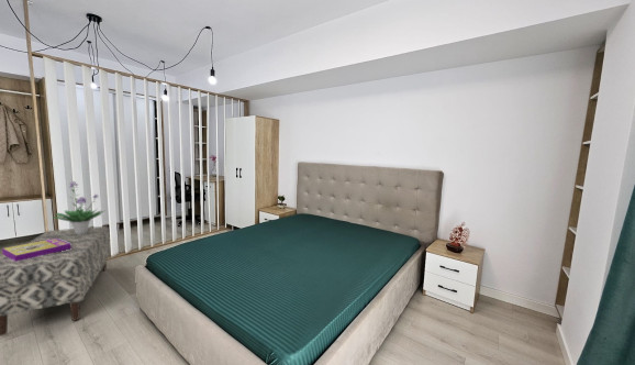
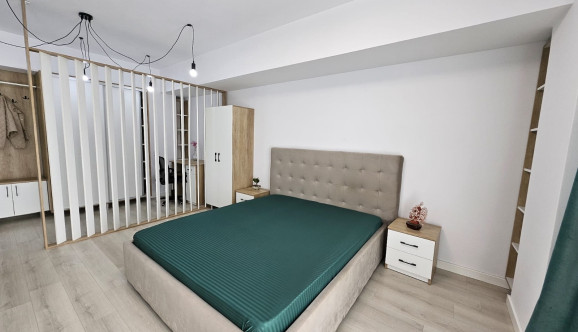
- decorative box [1,239,71,262]
- potted plant [53,180,105,234]
- bench [0,225,111,338]
